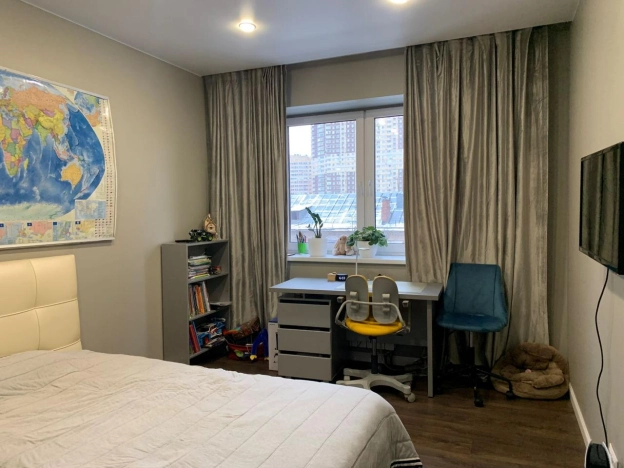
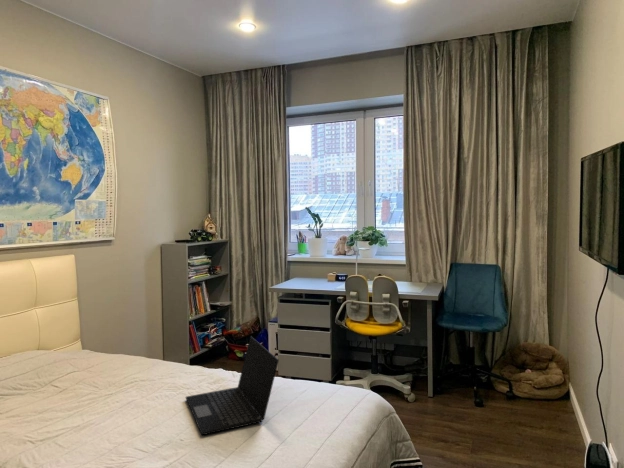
+ laptop [185,335,280,436]
